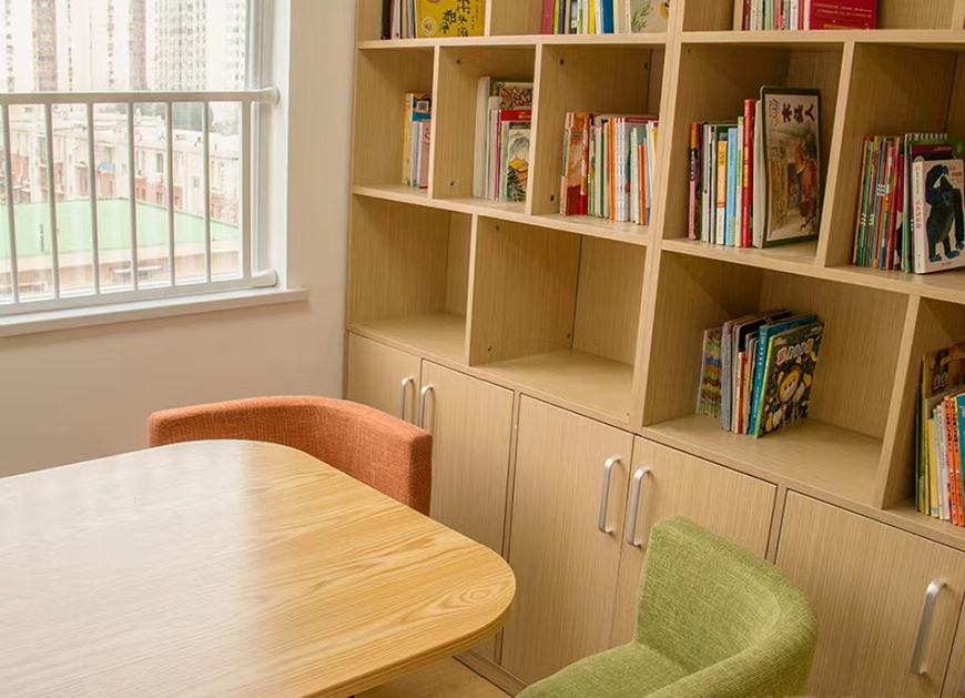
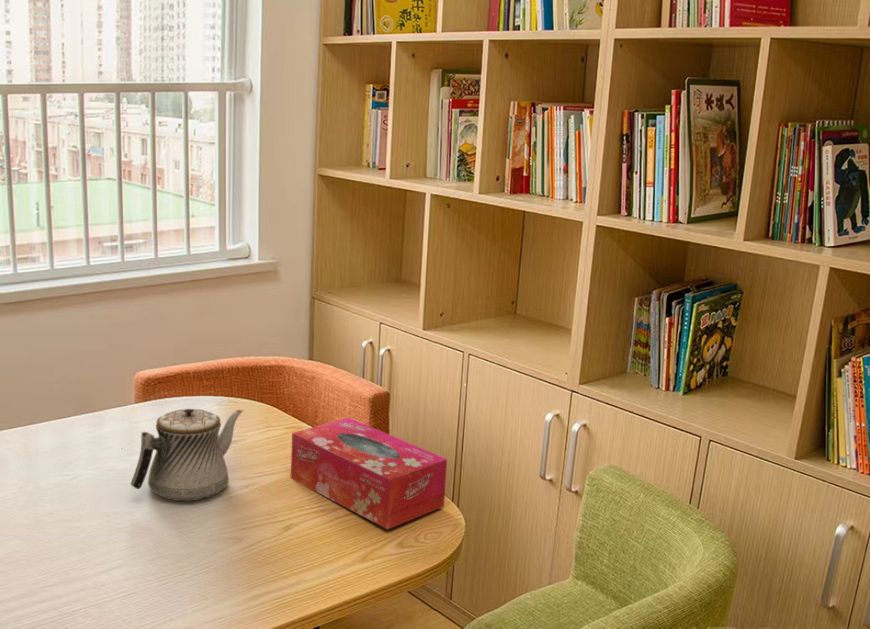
+ tissue box [290,417,448,530]
+ teapot [130,408,245,502]
